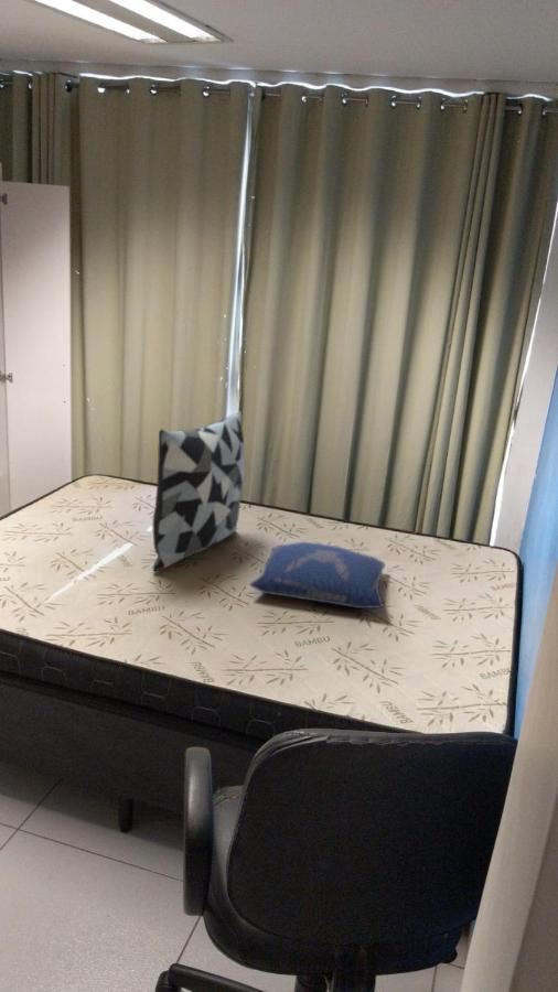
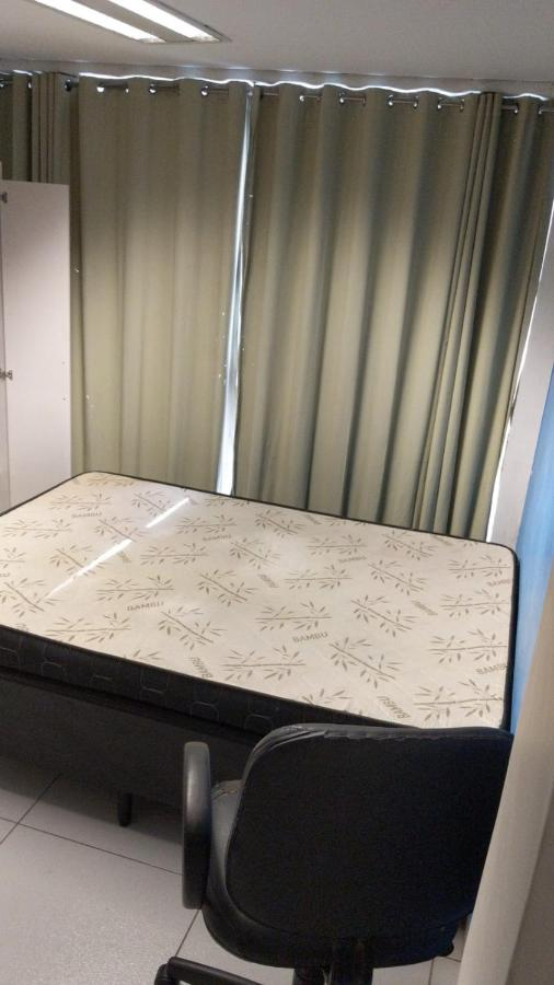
- pillow [151,410,246,572]
- cushion [249,540,386,611]
